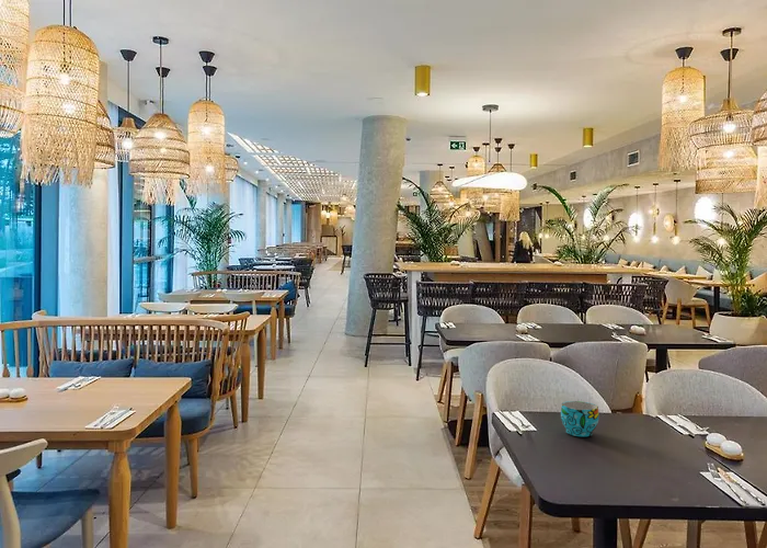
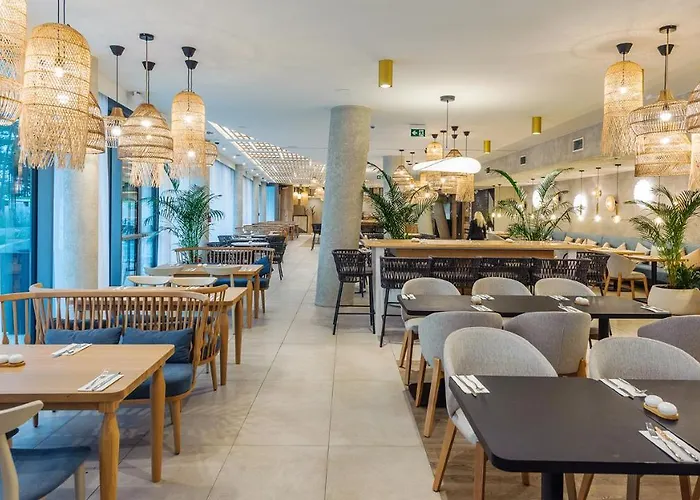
- cup [560,400,599,437]
